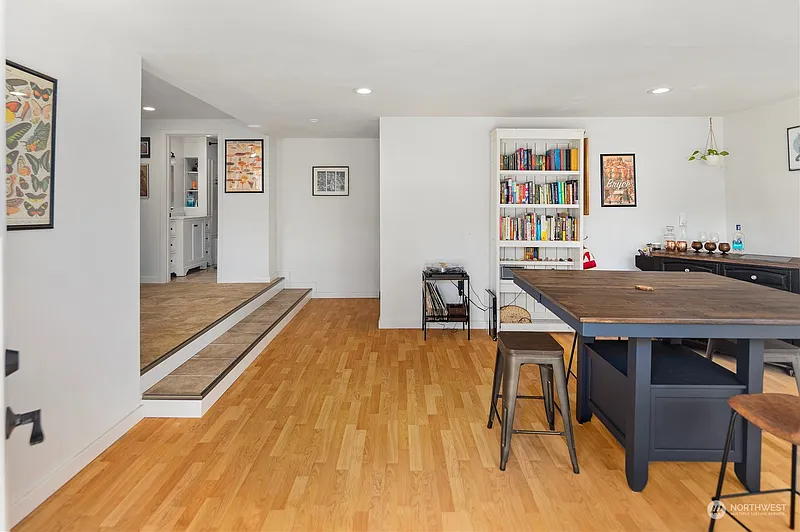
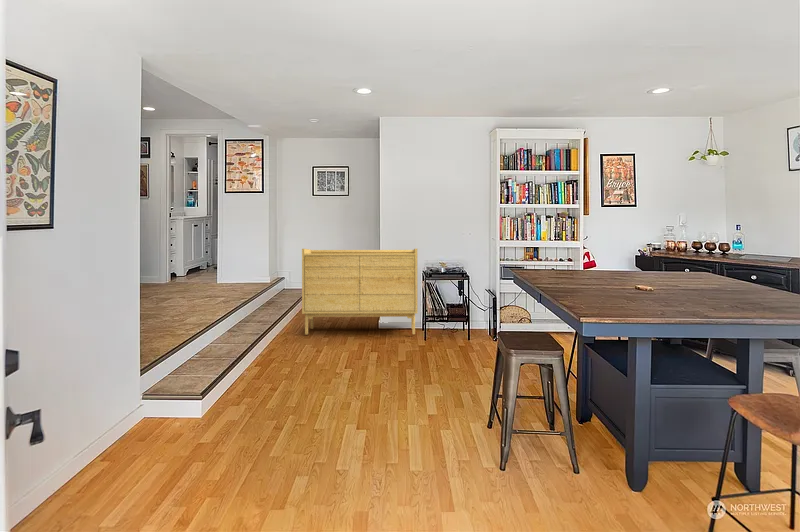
+ sideboard [301,248,419,335]
